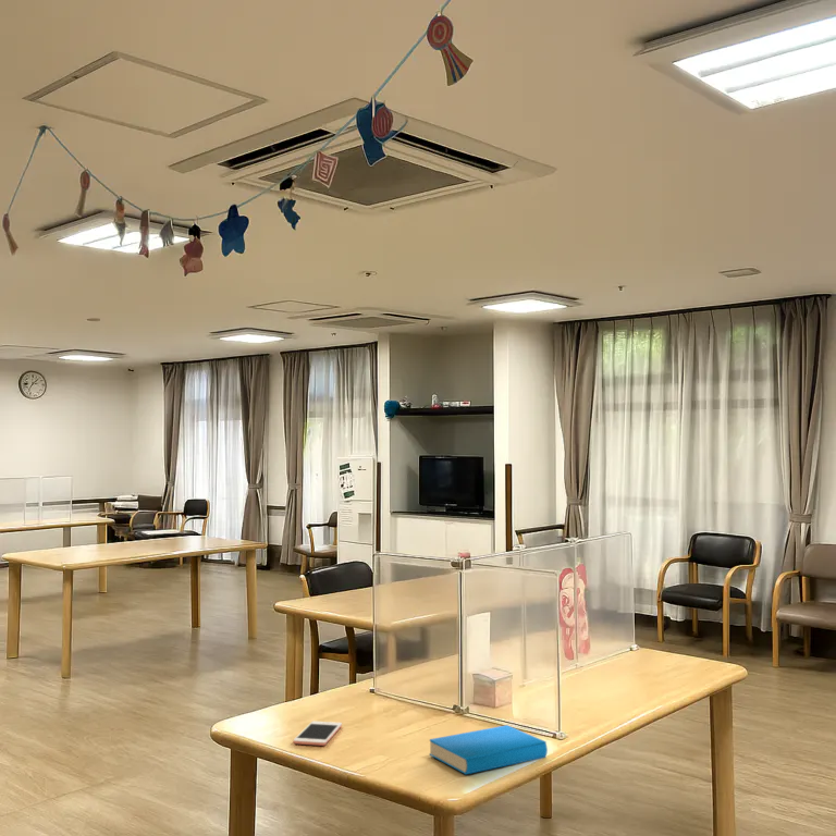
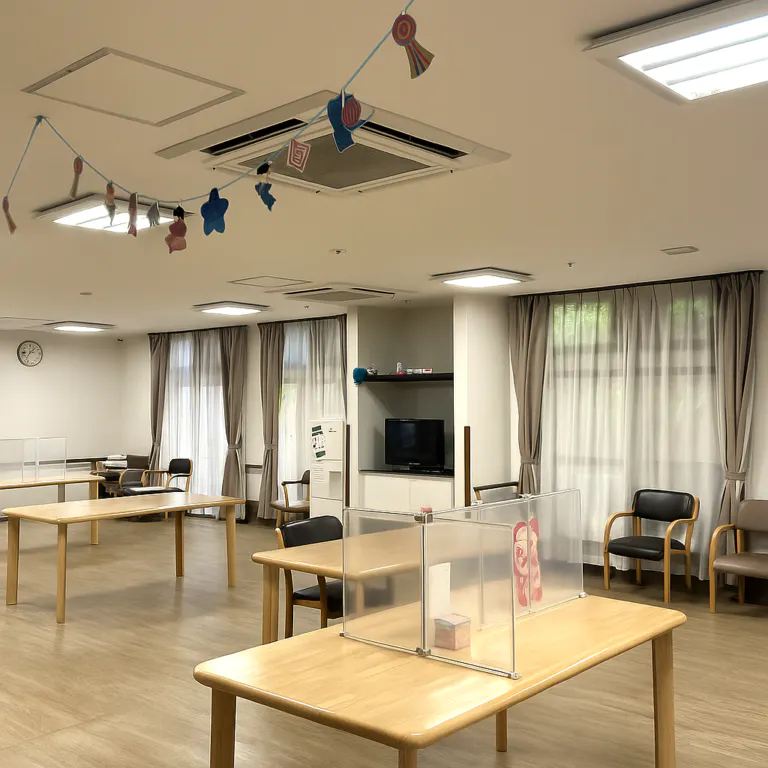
- cell phone [293,721,343,747]
- book [429,724,549,775]
